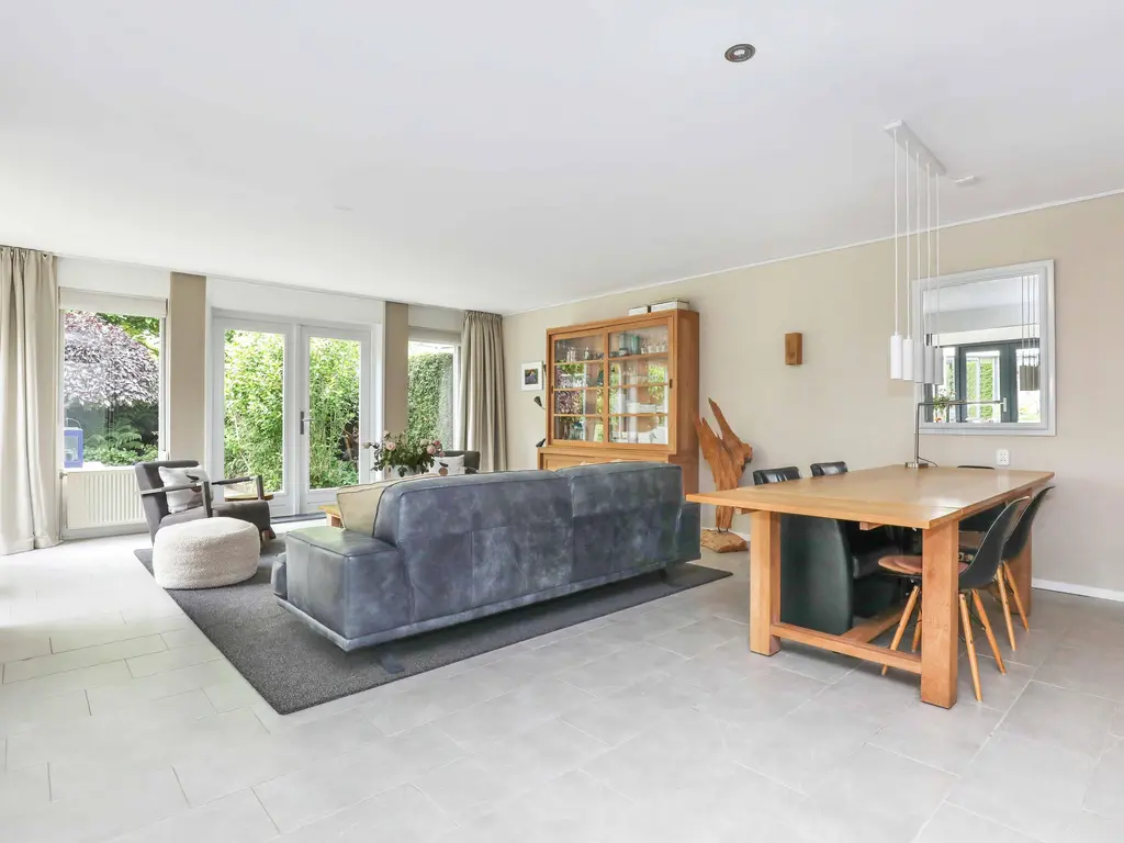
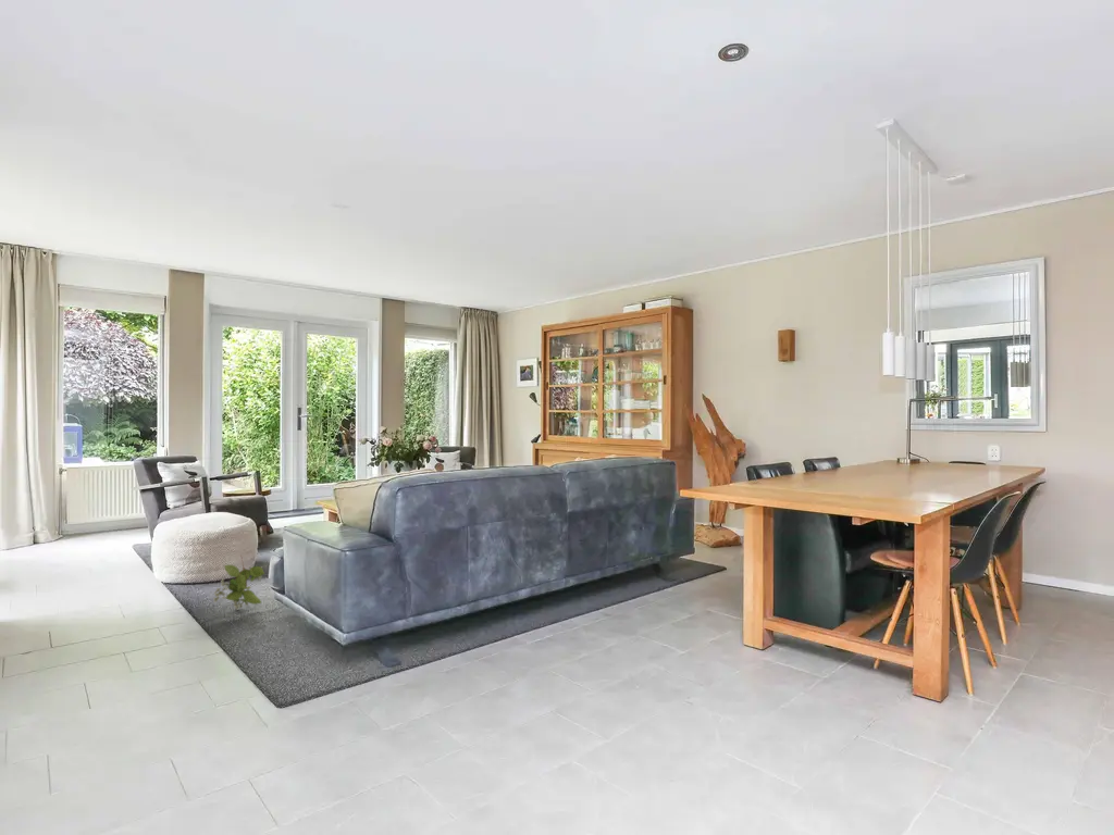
+ decorative plant [212,553,265,611]
